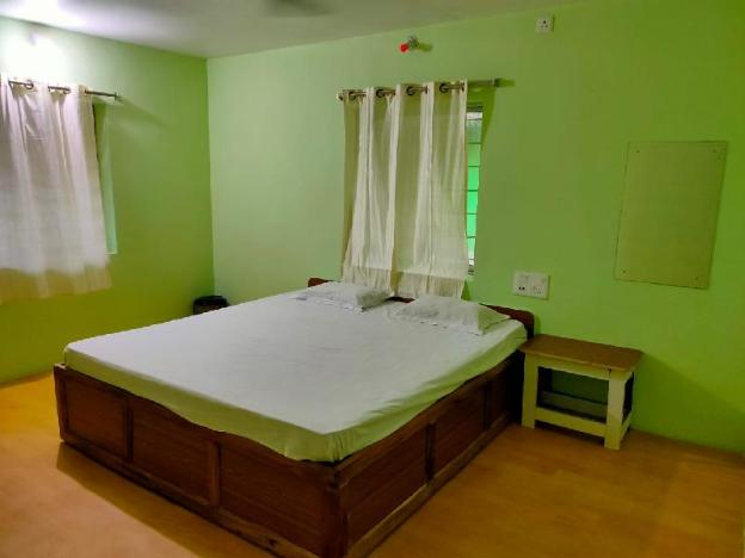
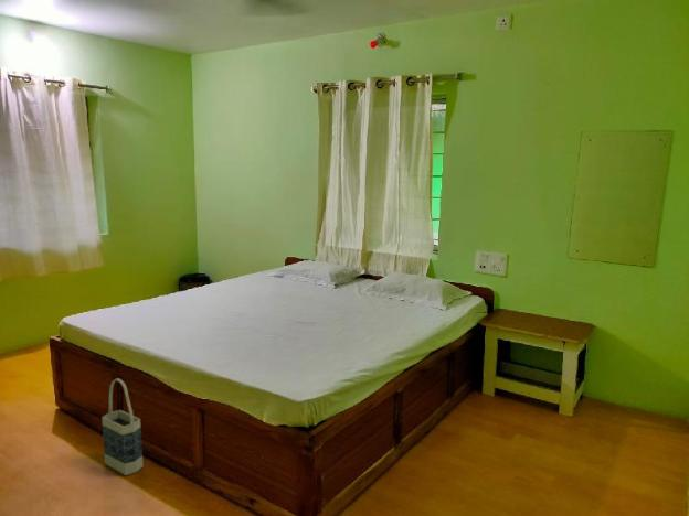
+ bag [100,377,145,476]
